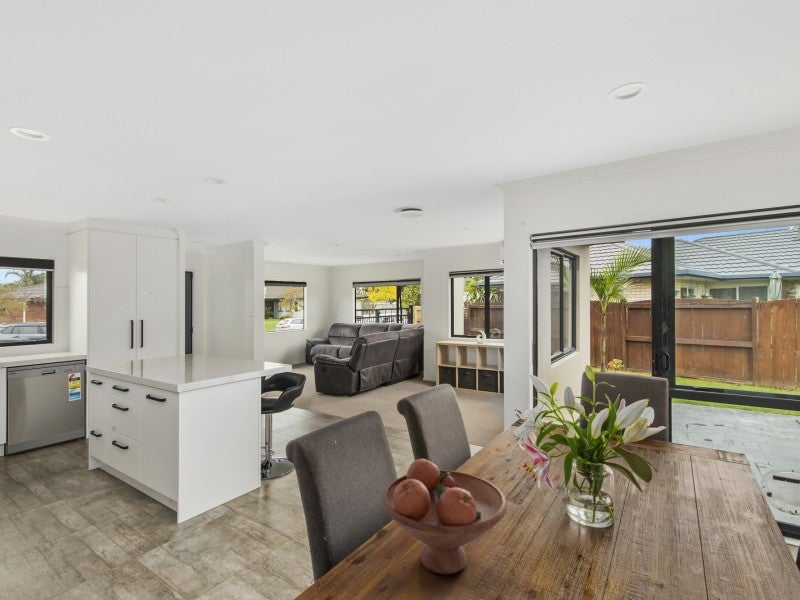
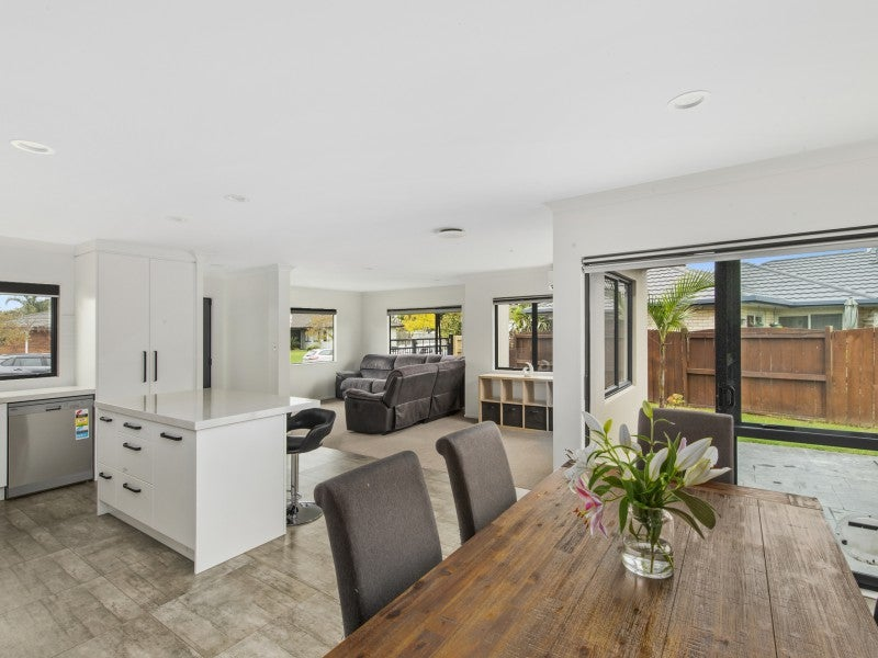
- fruit bowl [381,458,508,575]
